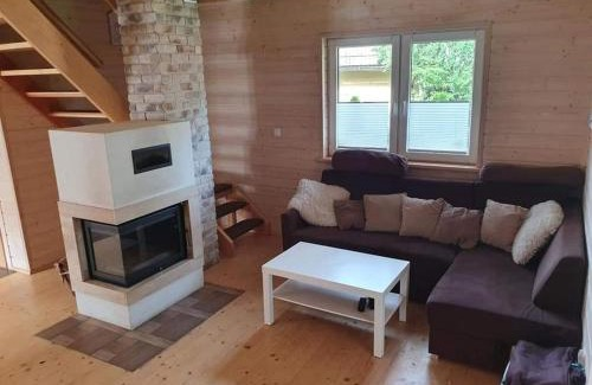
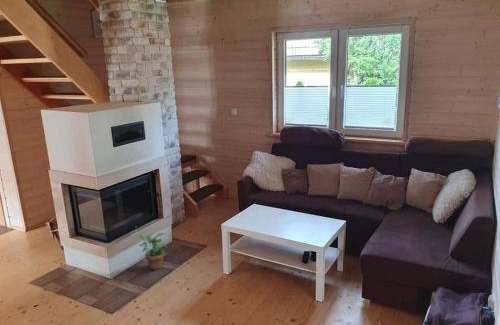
+ potted plant [137,232,169,270]
